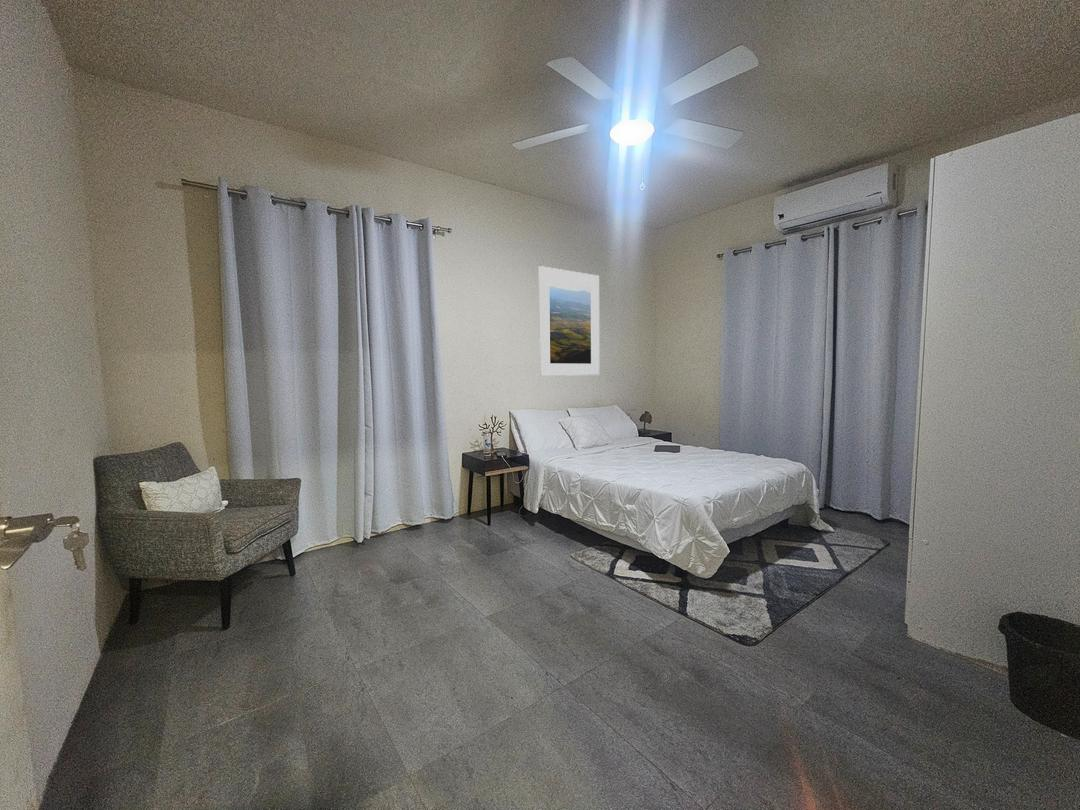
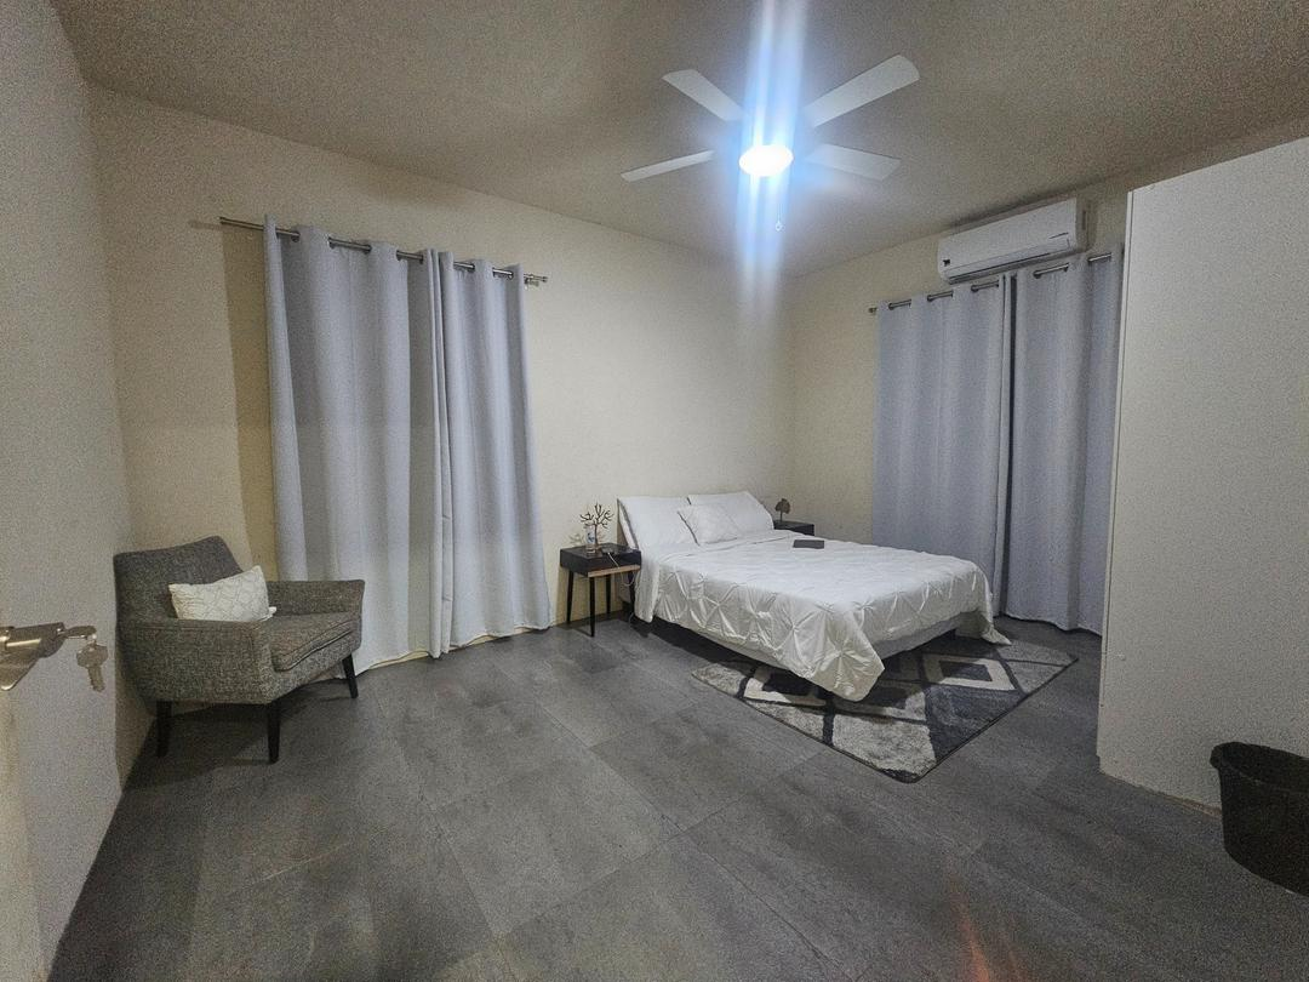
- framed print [538,265,600,377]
